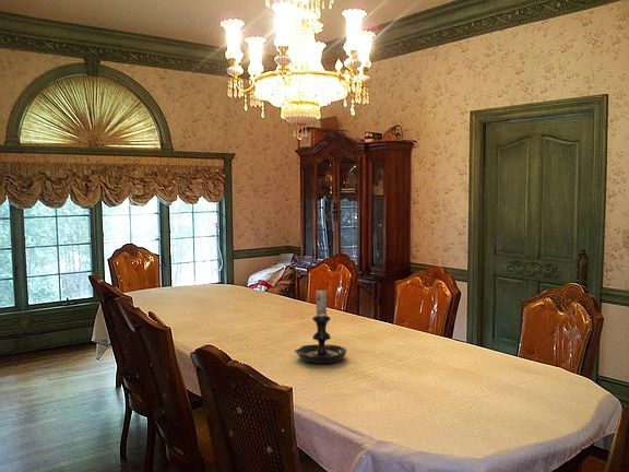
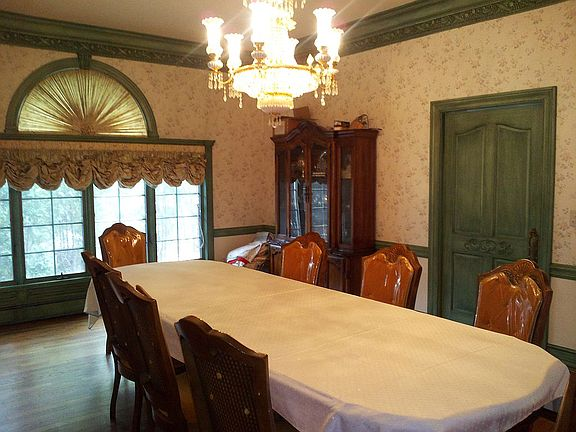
- candle holder [294,285,348,365]
